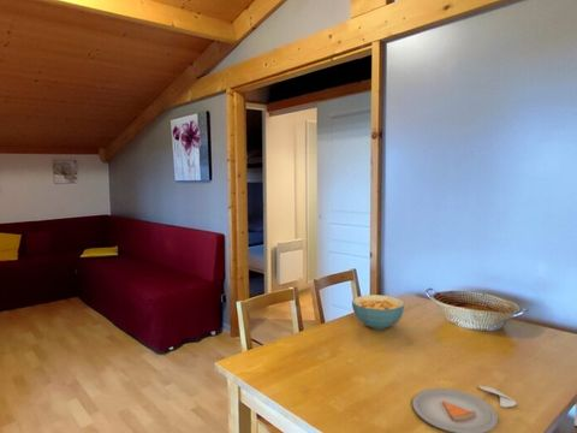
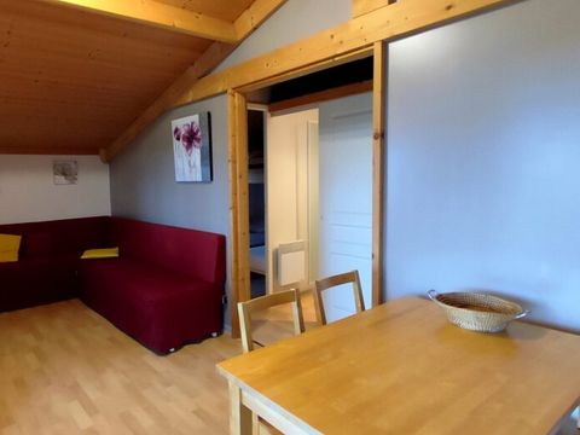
- cereal bowl [351,293,406,331]
- dinner plate [411,385,518,433]
